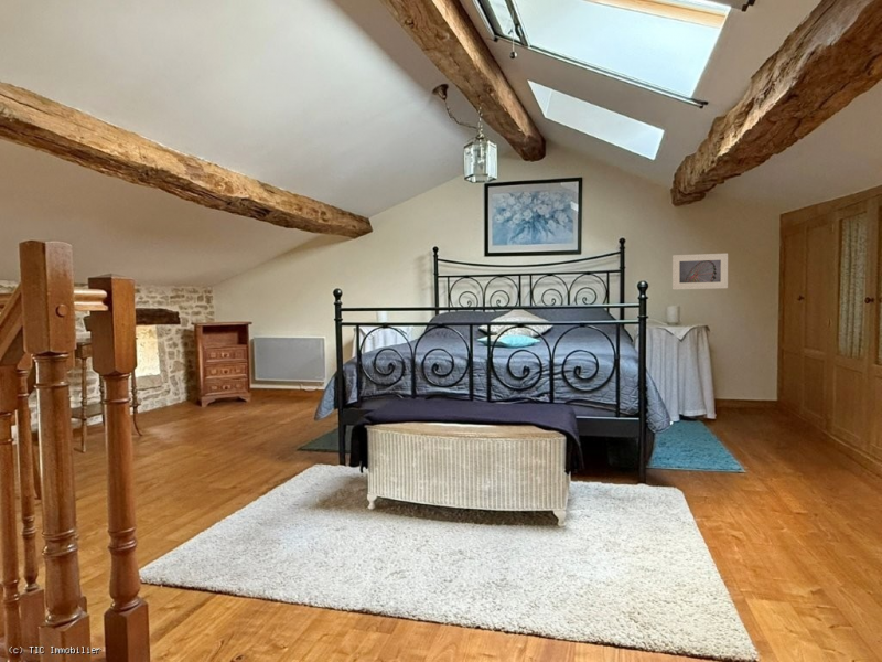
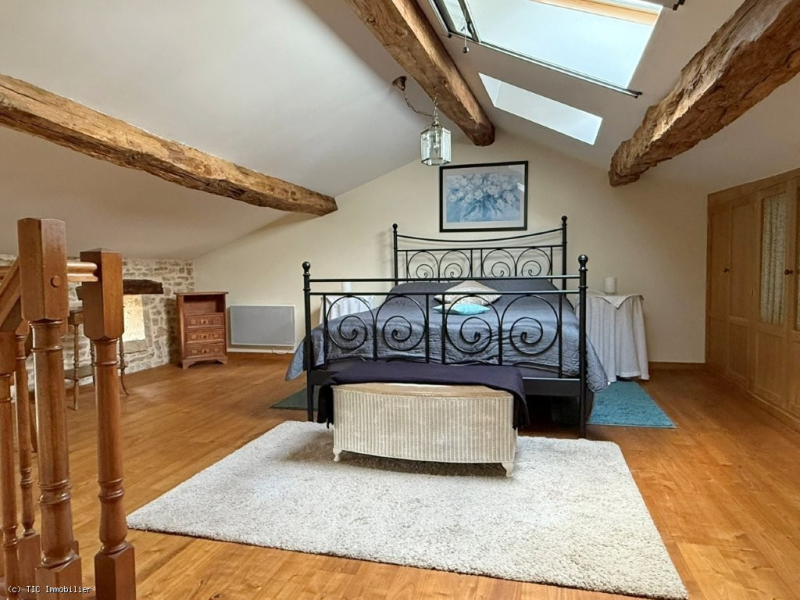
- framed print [671,253,729,290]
